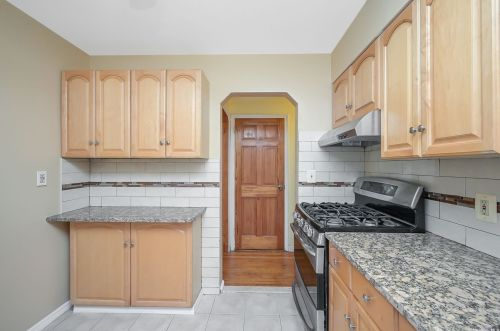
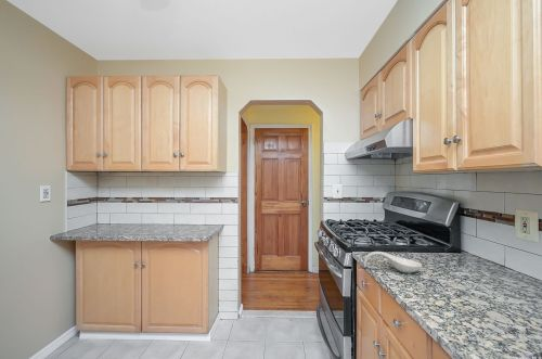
+ spoon rest [363,251,423,274]
